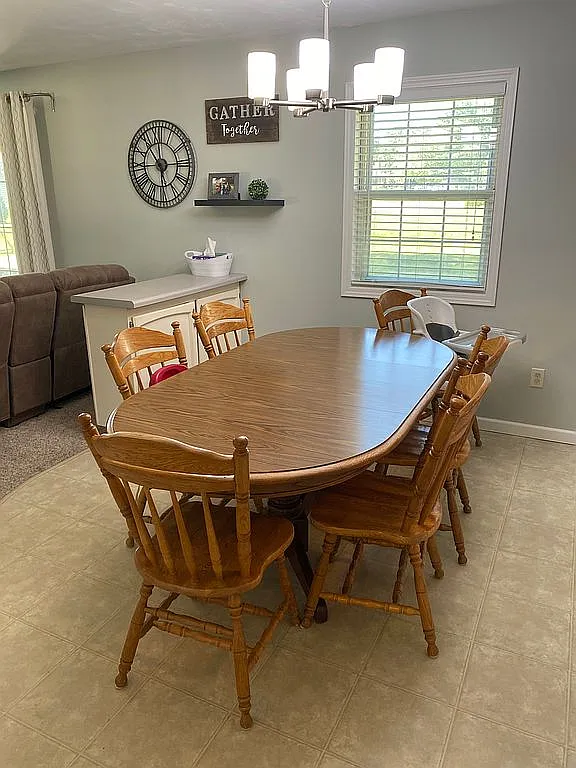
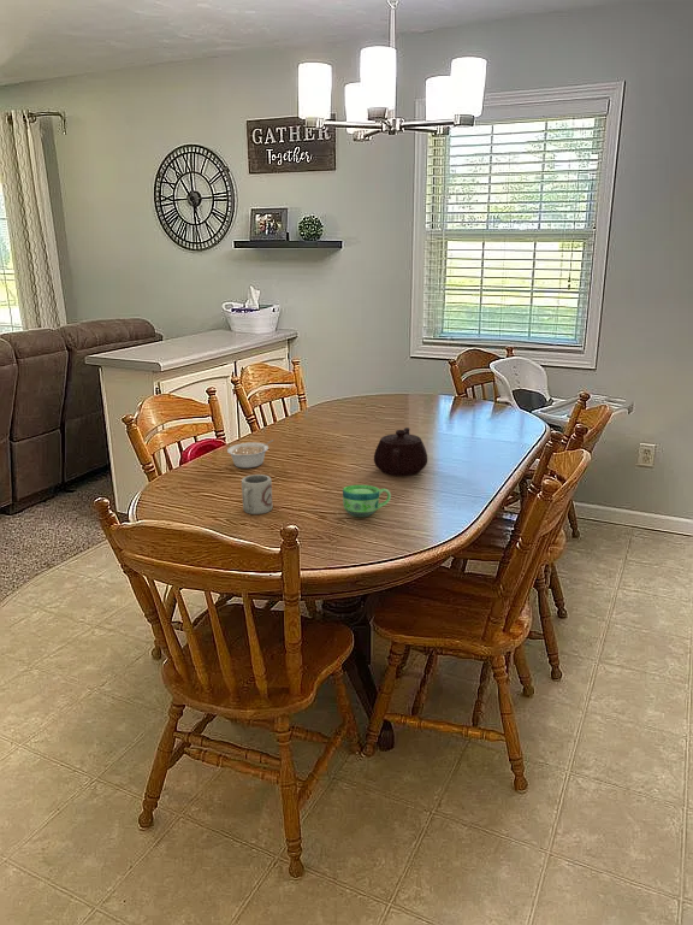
+ legume [226,438,276,470]
+ cup [342,484,392,518]
+ teapot [373,426,428,477]
+ cup [241,473,274,515]
